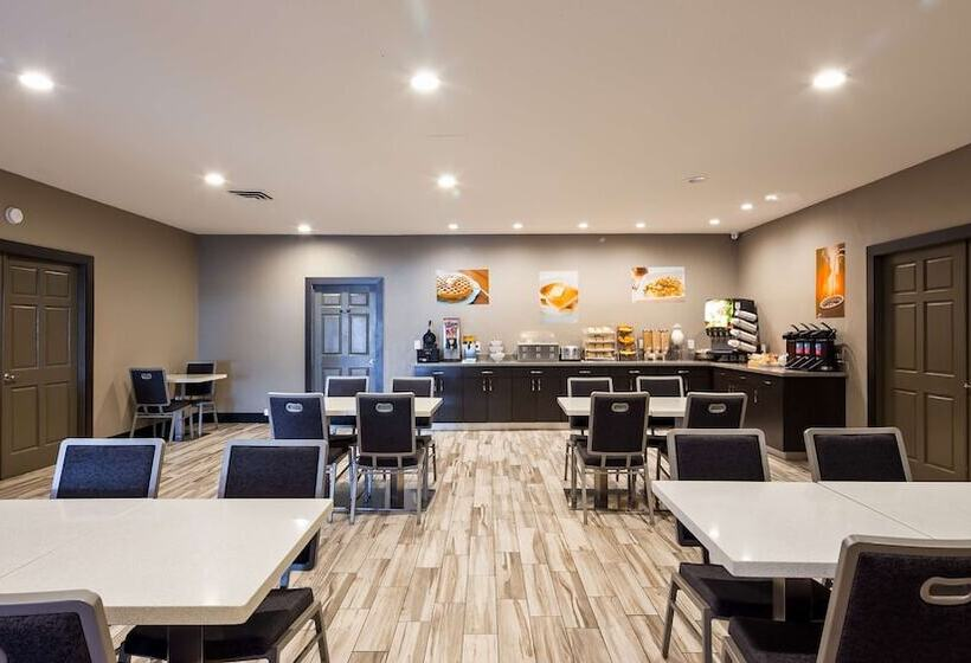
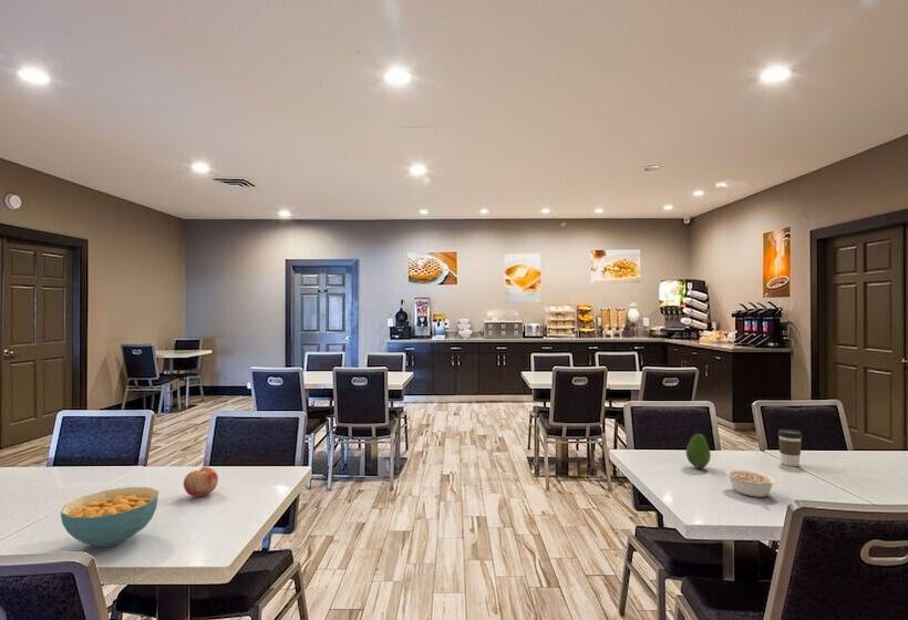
+ legume [724,468,777,498]
+ fruit [685,433,712,469]
+ coffee cup [777,428,803,467]
+ cereal bowl [60,486,159,548]
+ fruit [183,466,219,498]
